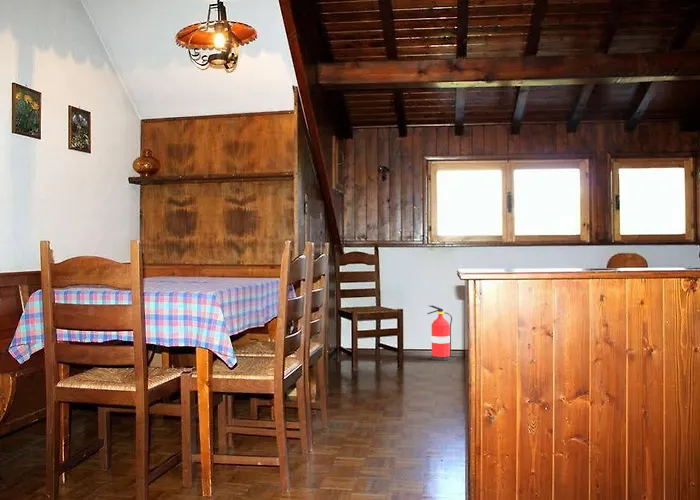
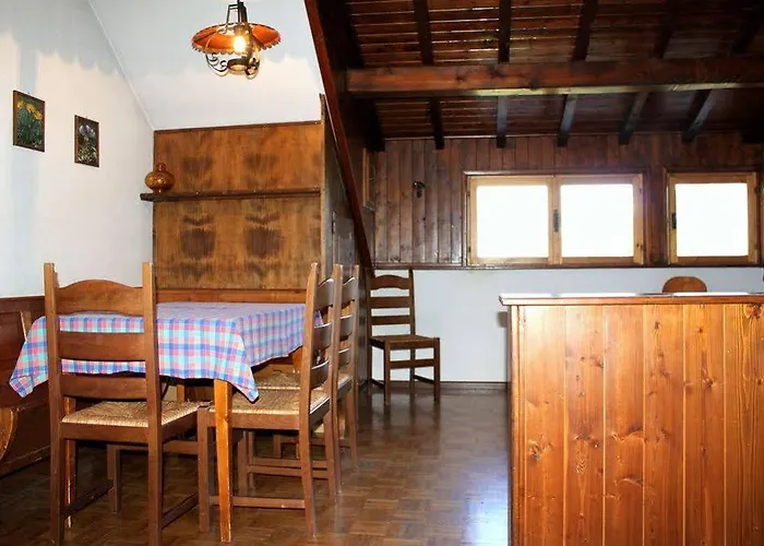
- fire extinguisher [426,304,453,361]
